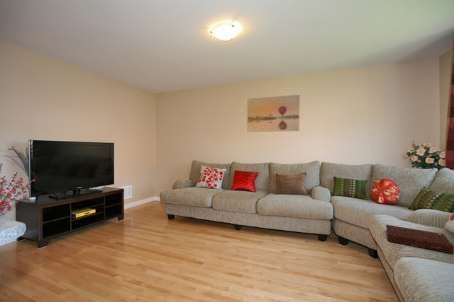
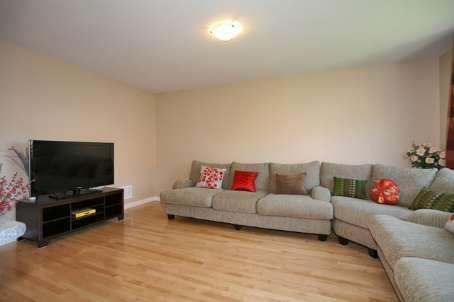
- book [385,224,454,255]
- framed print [246,94,301,133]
